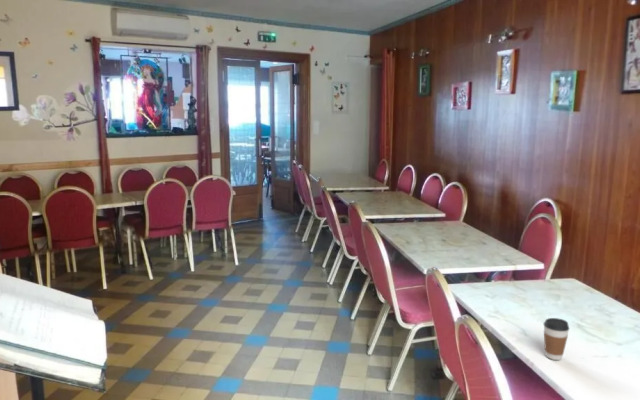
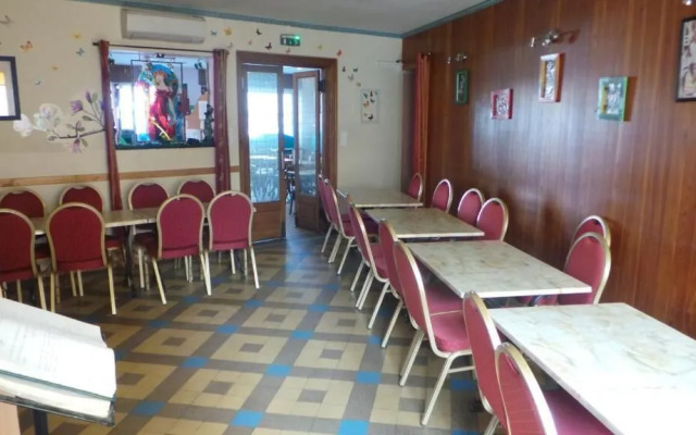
- coffee cup [543,317,570,361]
